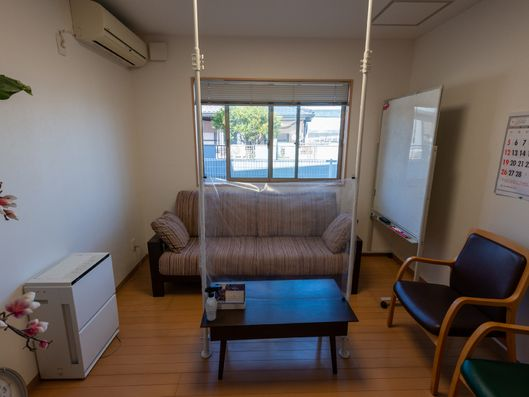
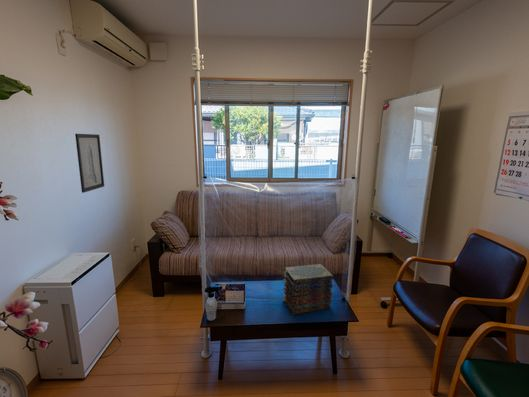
+ book stack [282,263,334,316]
+ wall art [74,133,105,194]
